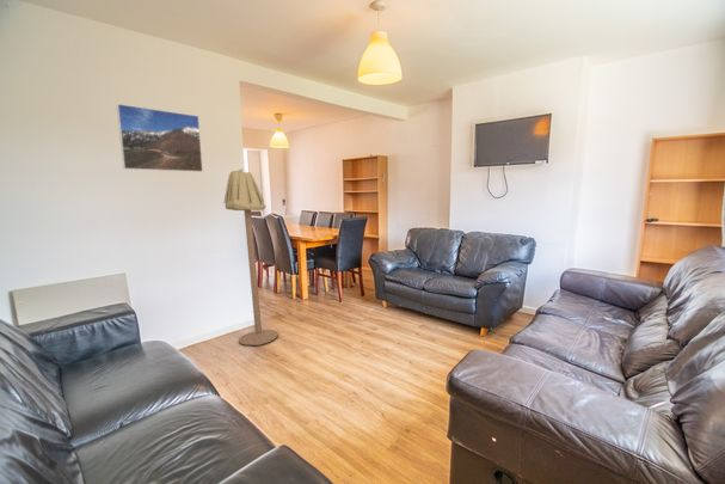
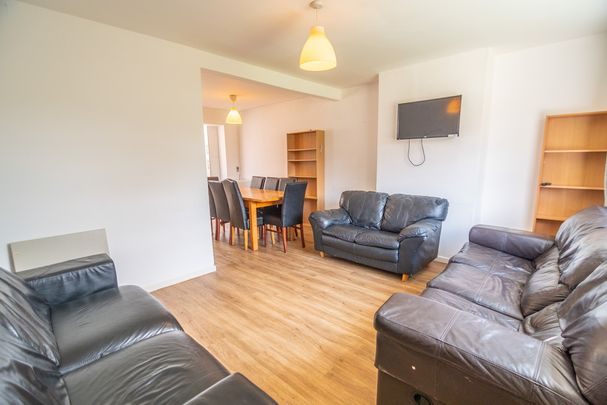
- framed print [115,103,204,173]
- floor lamp [223,167,279,347]
